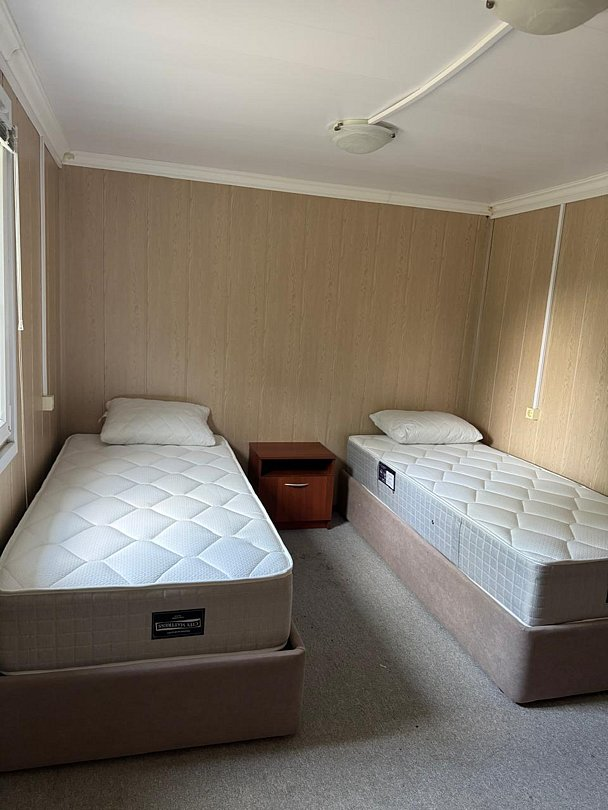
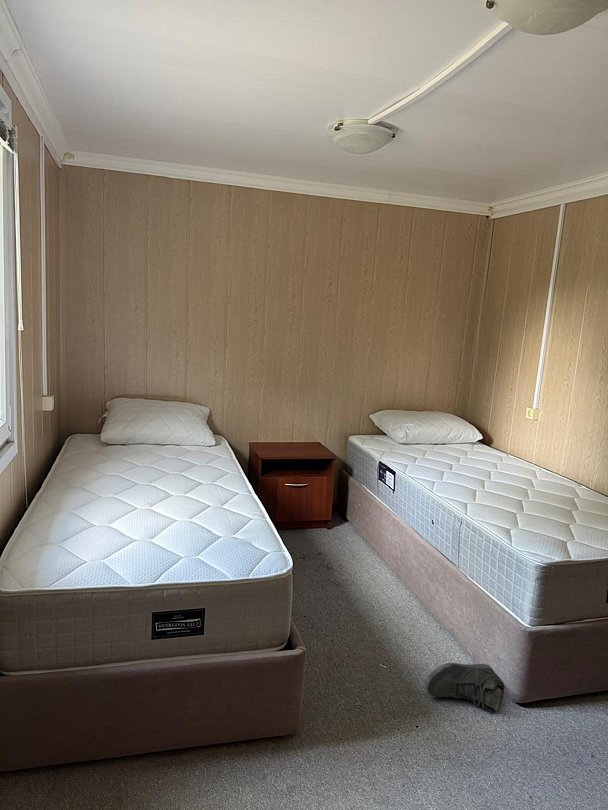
+ sneaker [424,662,506,714]
